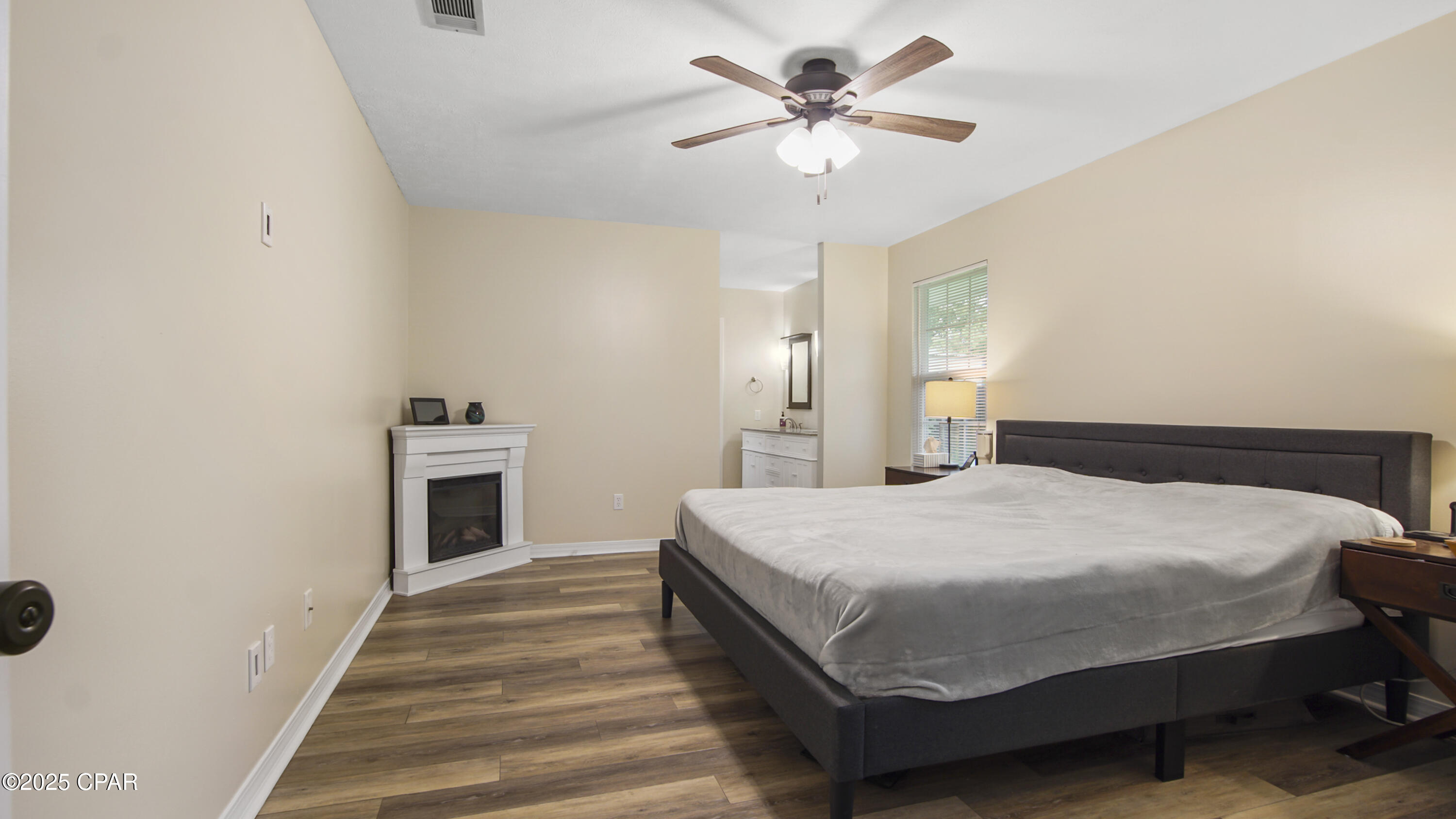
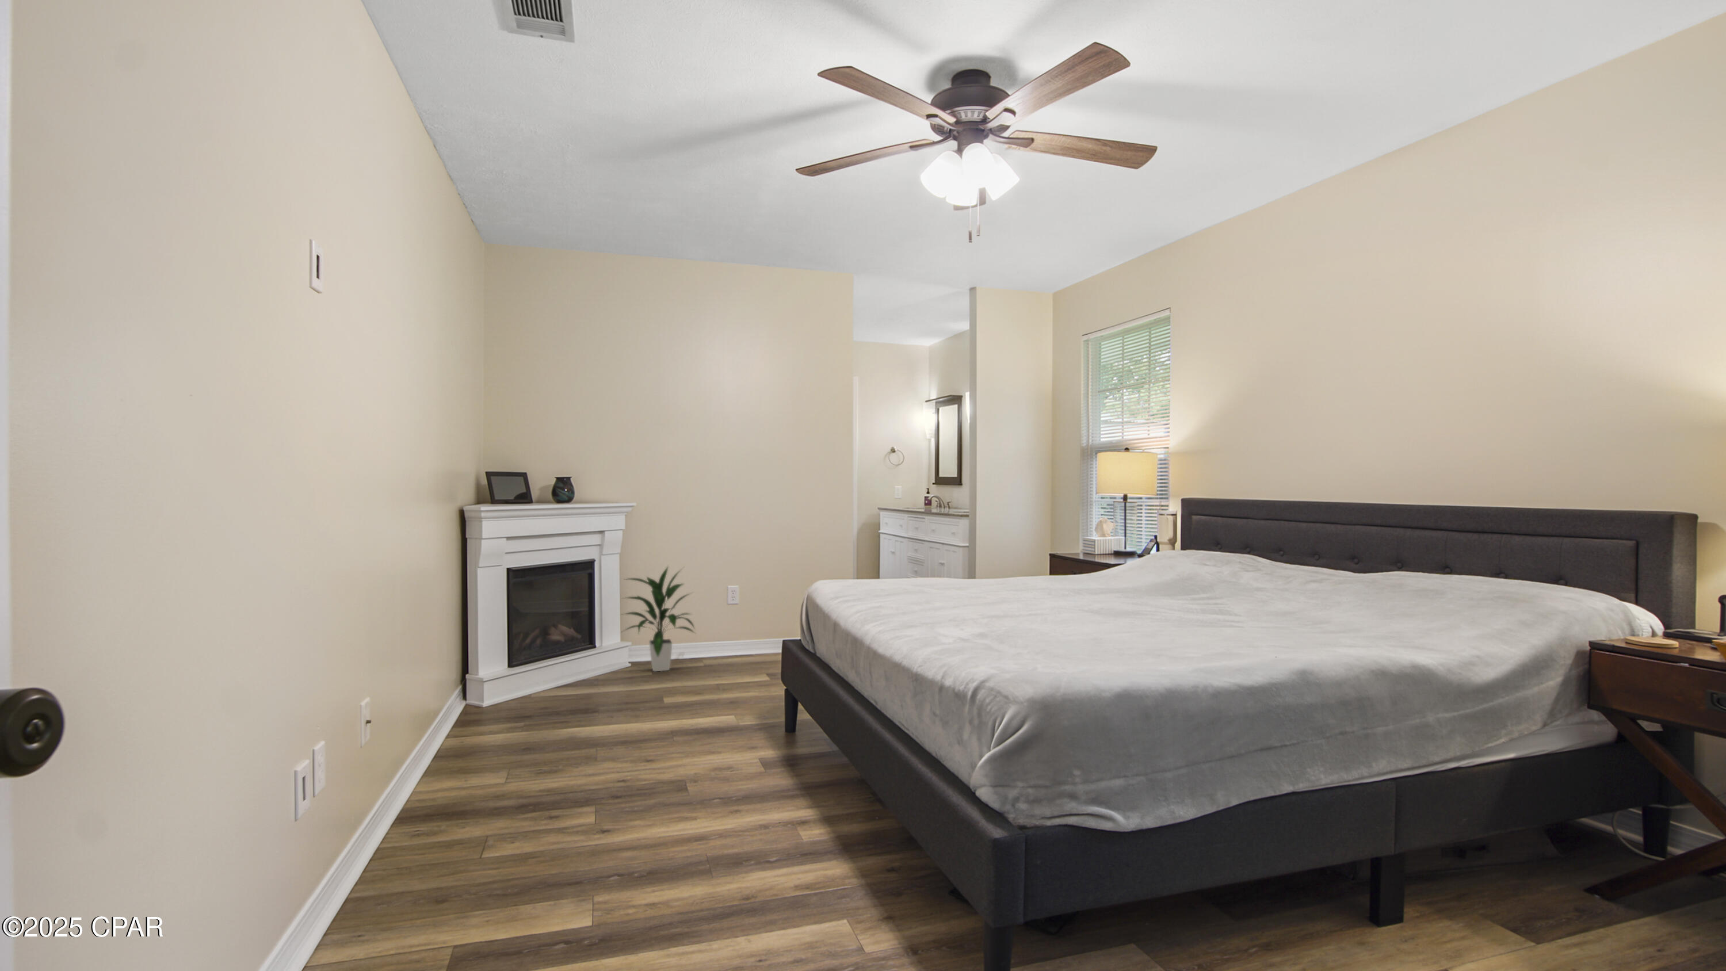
+ indoor plant [620,564,696,672]
